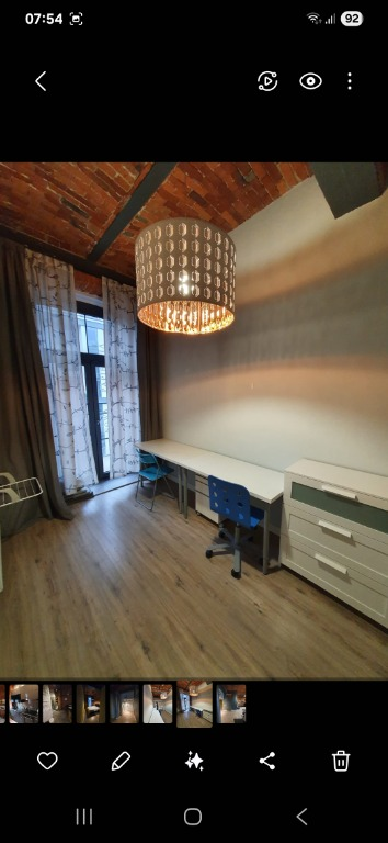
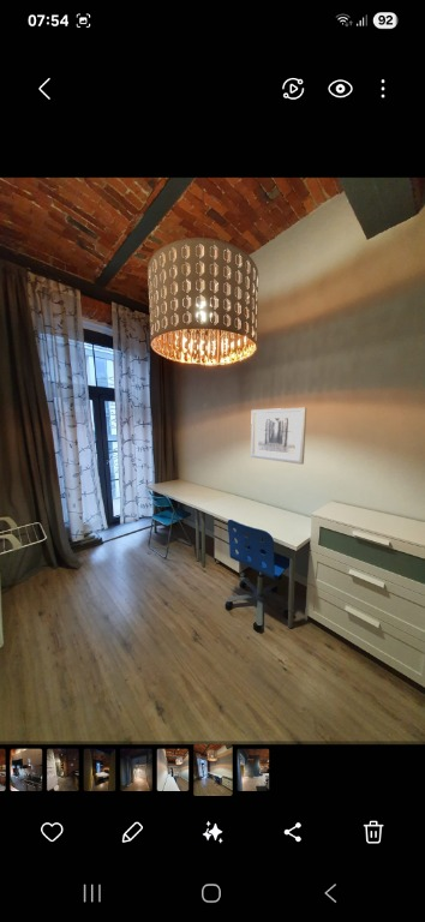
+ wall art [250,407,307,466]
